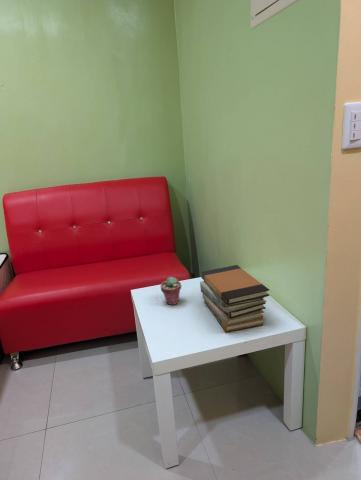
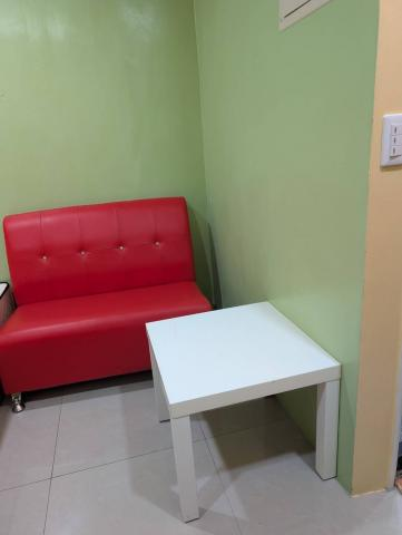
- potted succulent [160,276,182,306]
- book stack [199,264,270,333]
